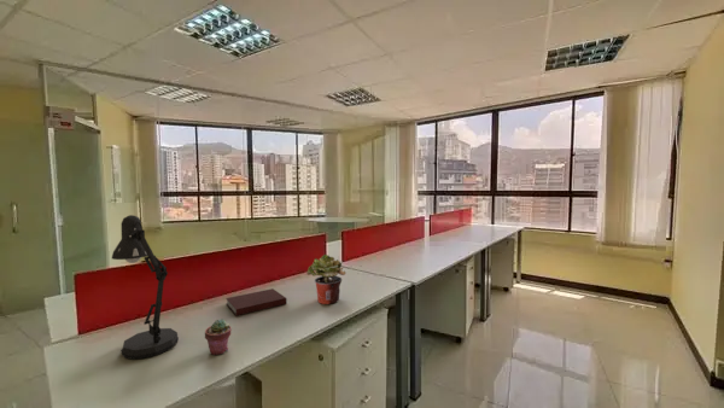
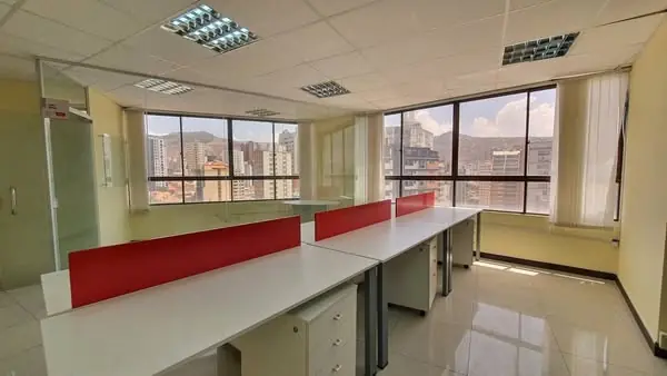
- potted plant [305,253,346,305]
- potted succulent [204,317,233,356]
- notebook [226,287,288,317]
- desk lamp [111,214,180,360]
